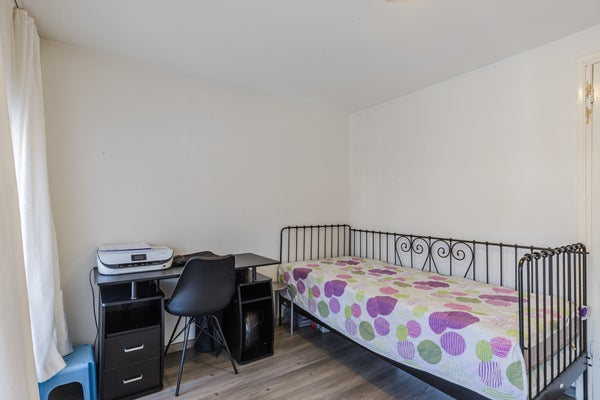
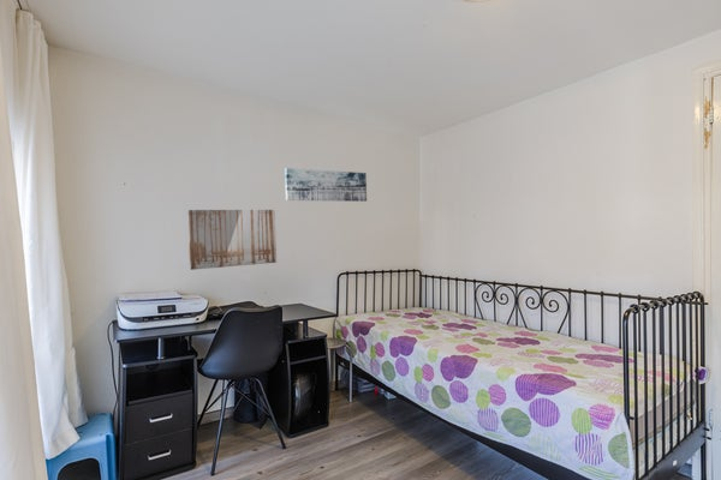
+ wall art [186,209,278,271]
+ wall art [284,167,368,203]
